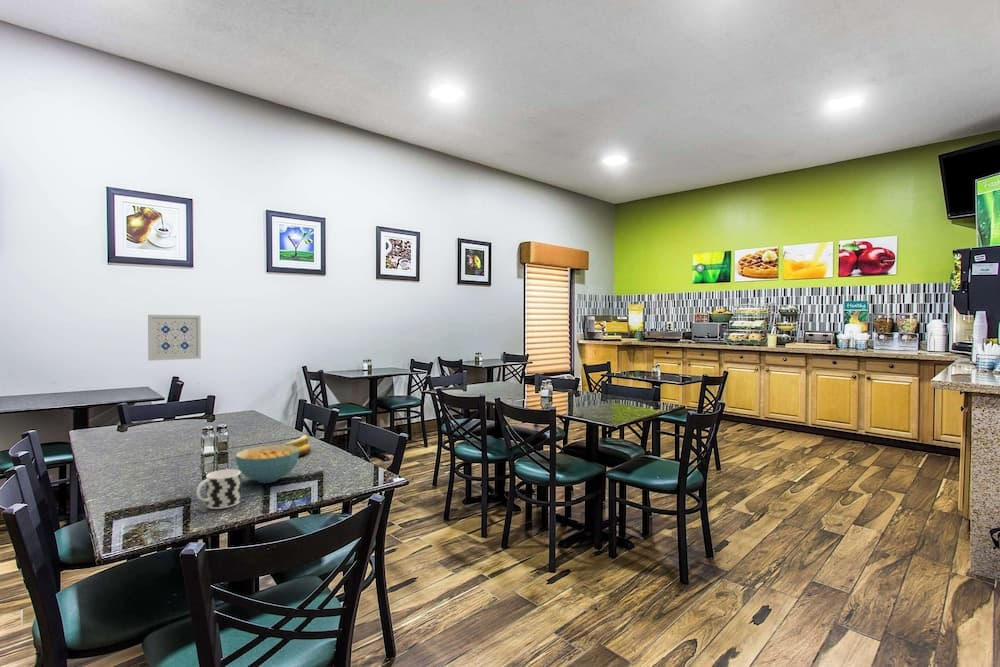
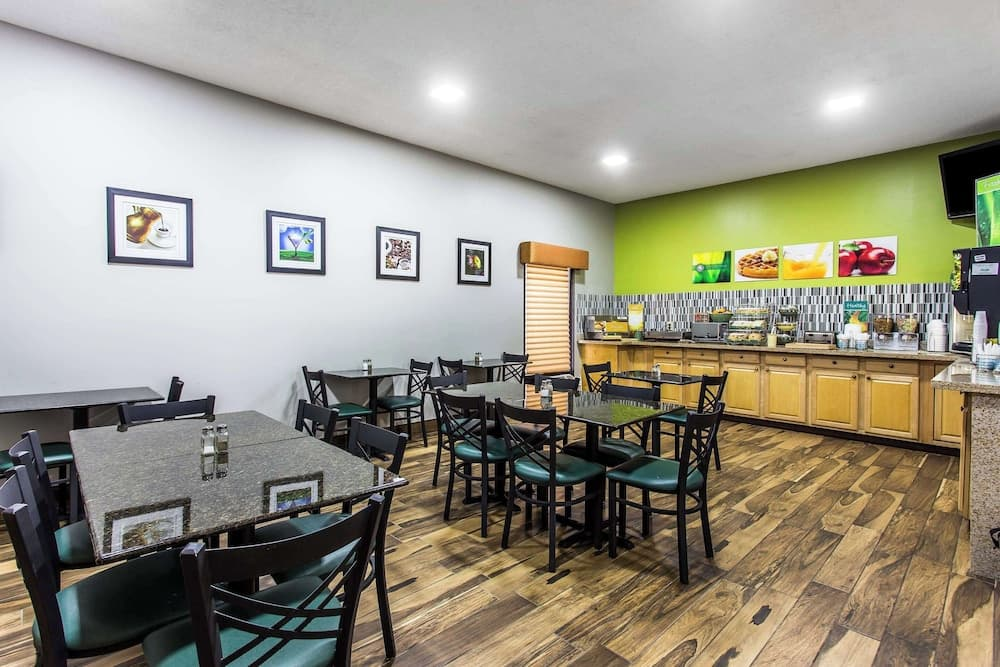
- cup [195,468,242,510]
- cereal bowl [234,444,299,484]
- wall art [147,314,202,362]
- banana [282,434,312,458]
